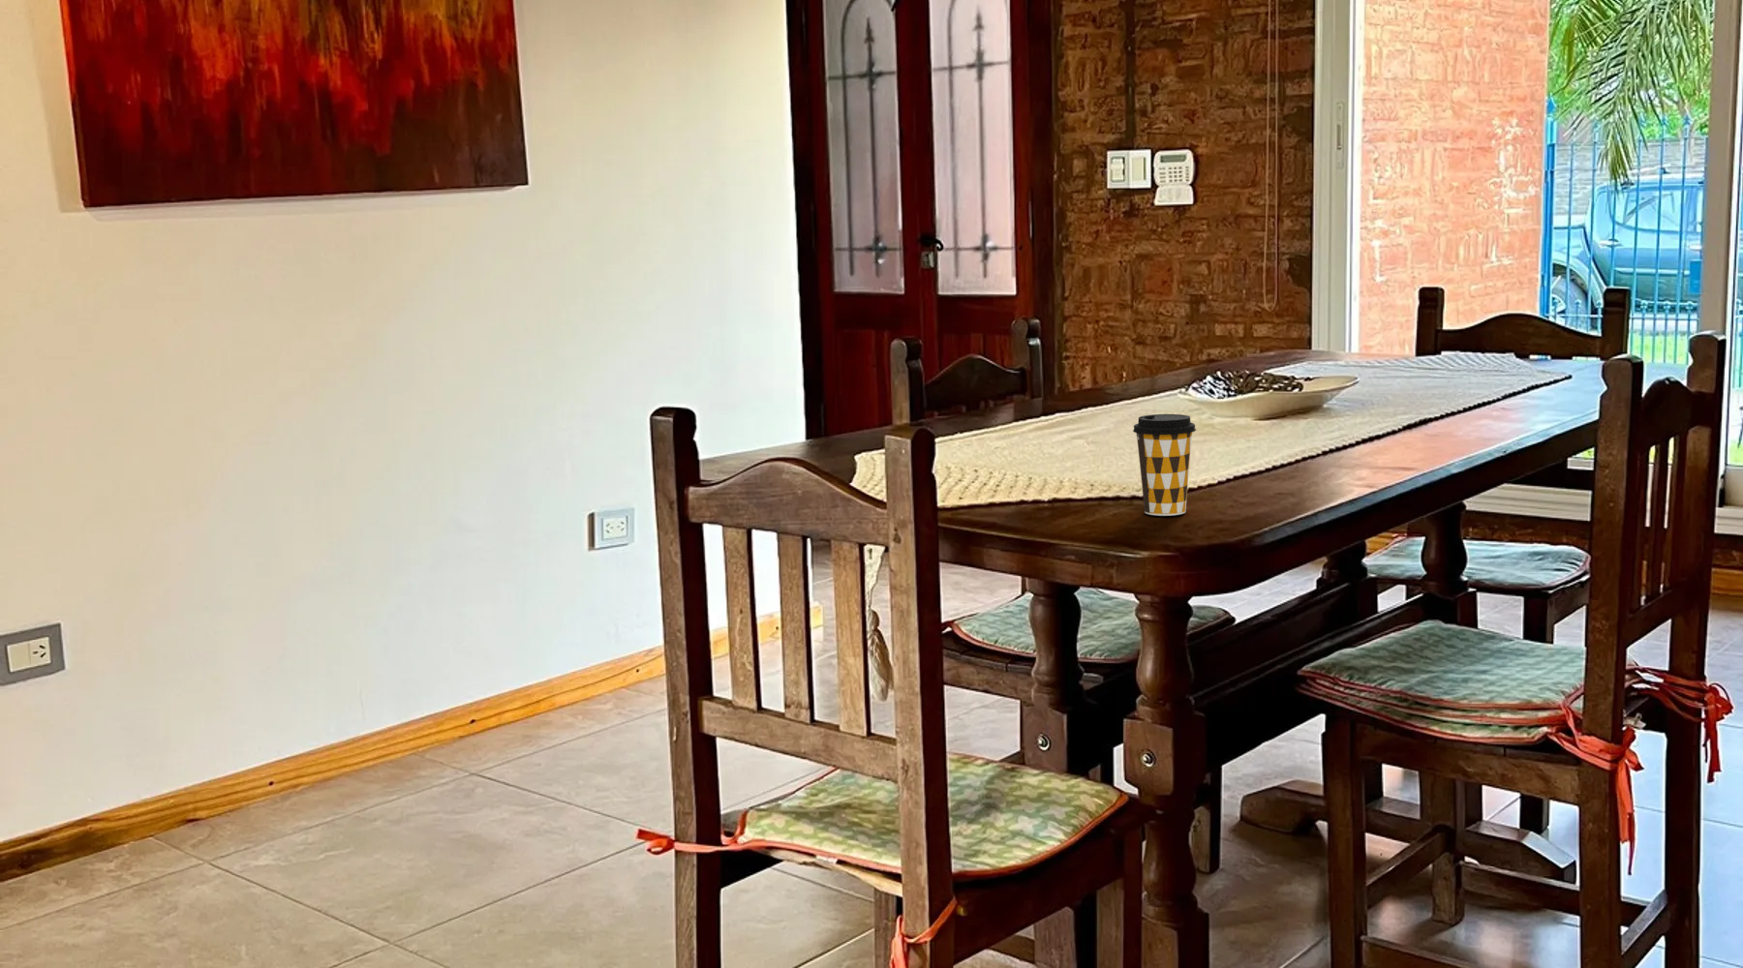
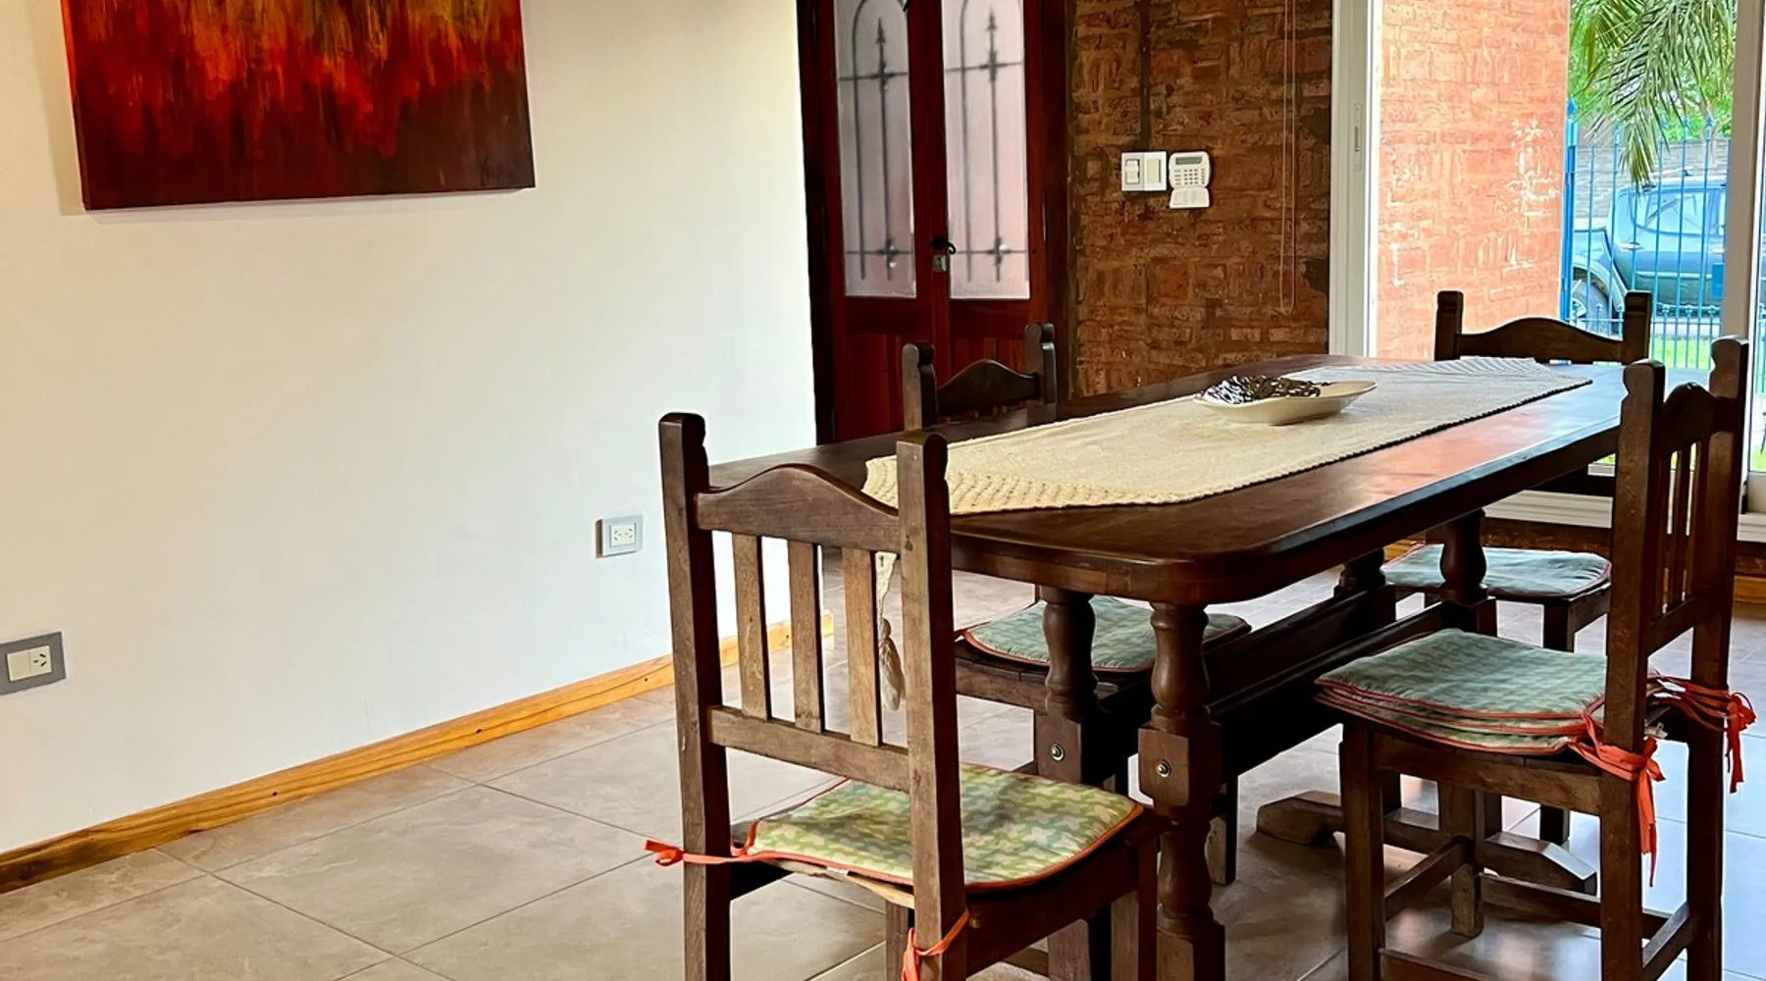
- coffee cup [1131,414,1197,517]
